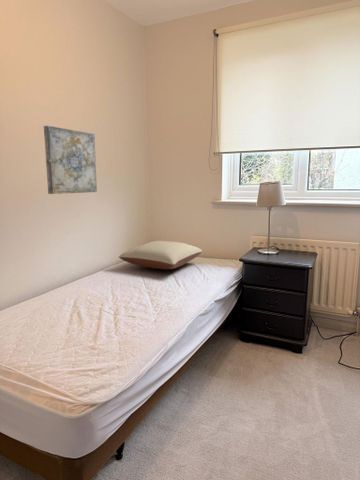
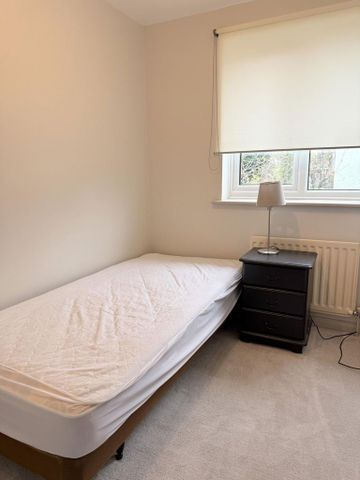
- wall art [43,125,98,195]
- pillow [118,240,203,270]
